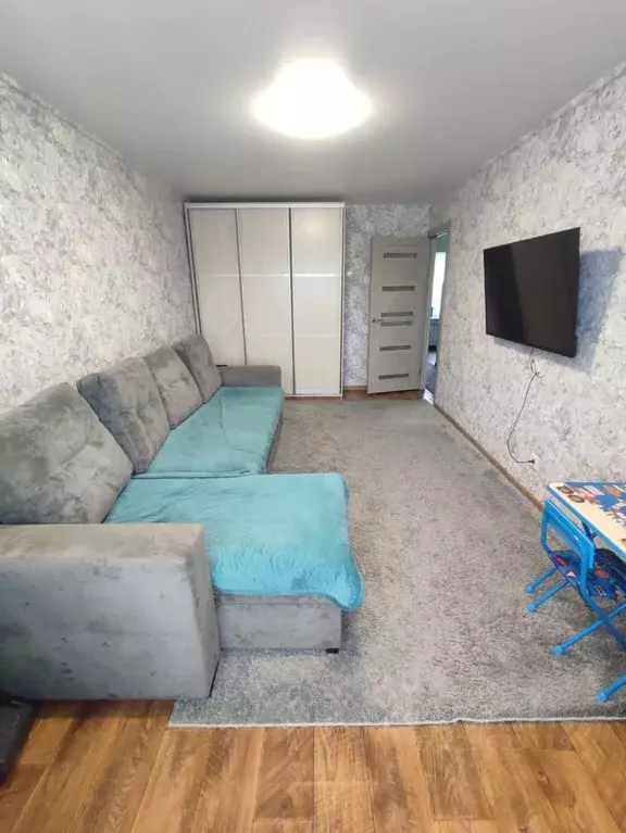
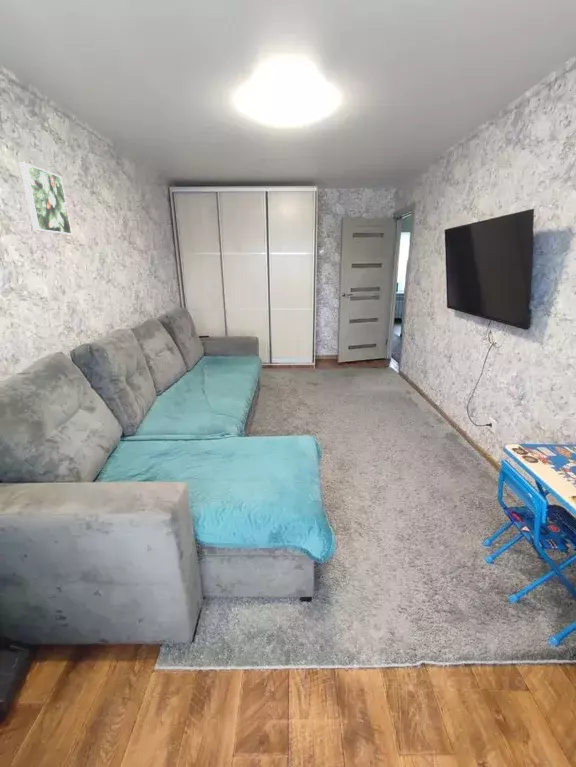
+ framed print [18,162,73,235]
